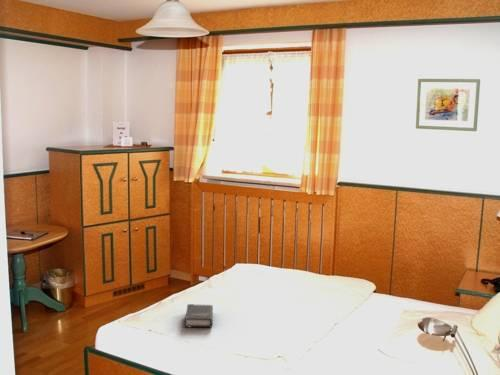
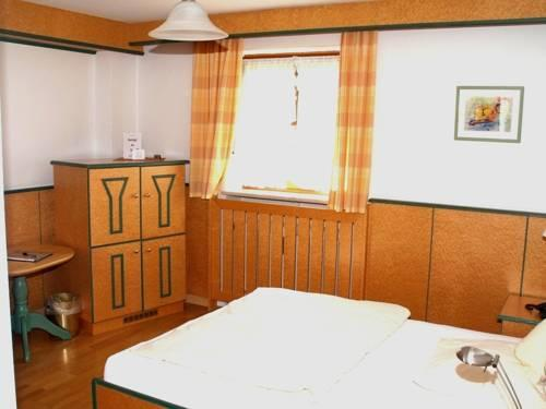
- hardback book [184,303,214,328]
